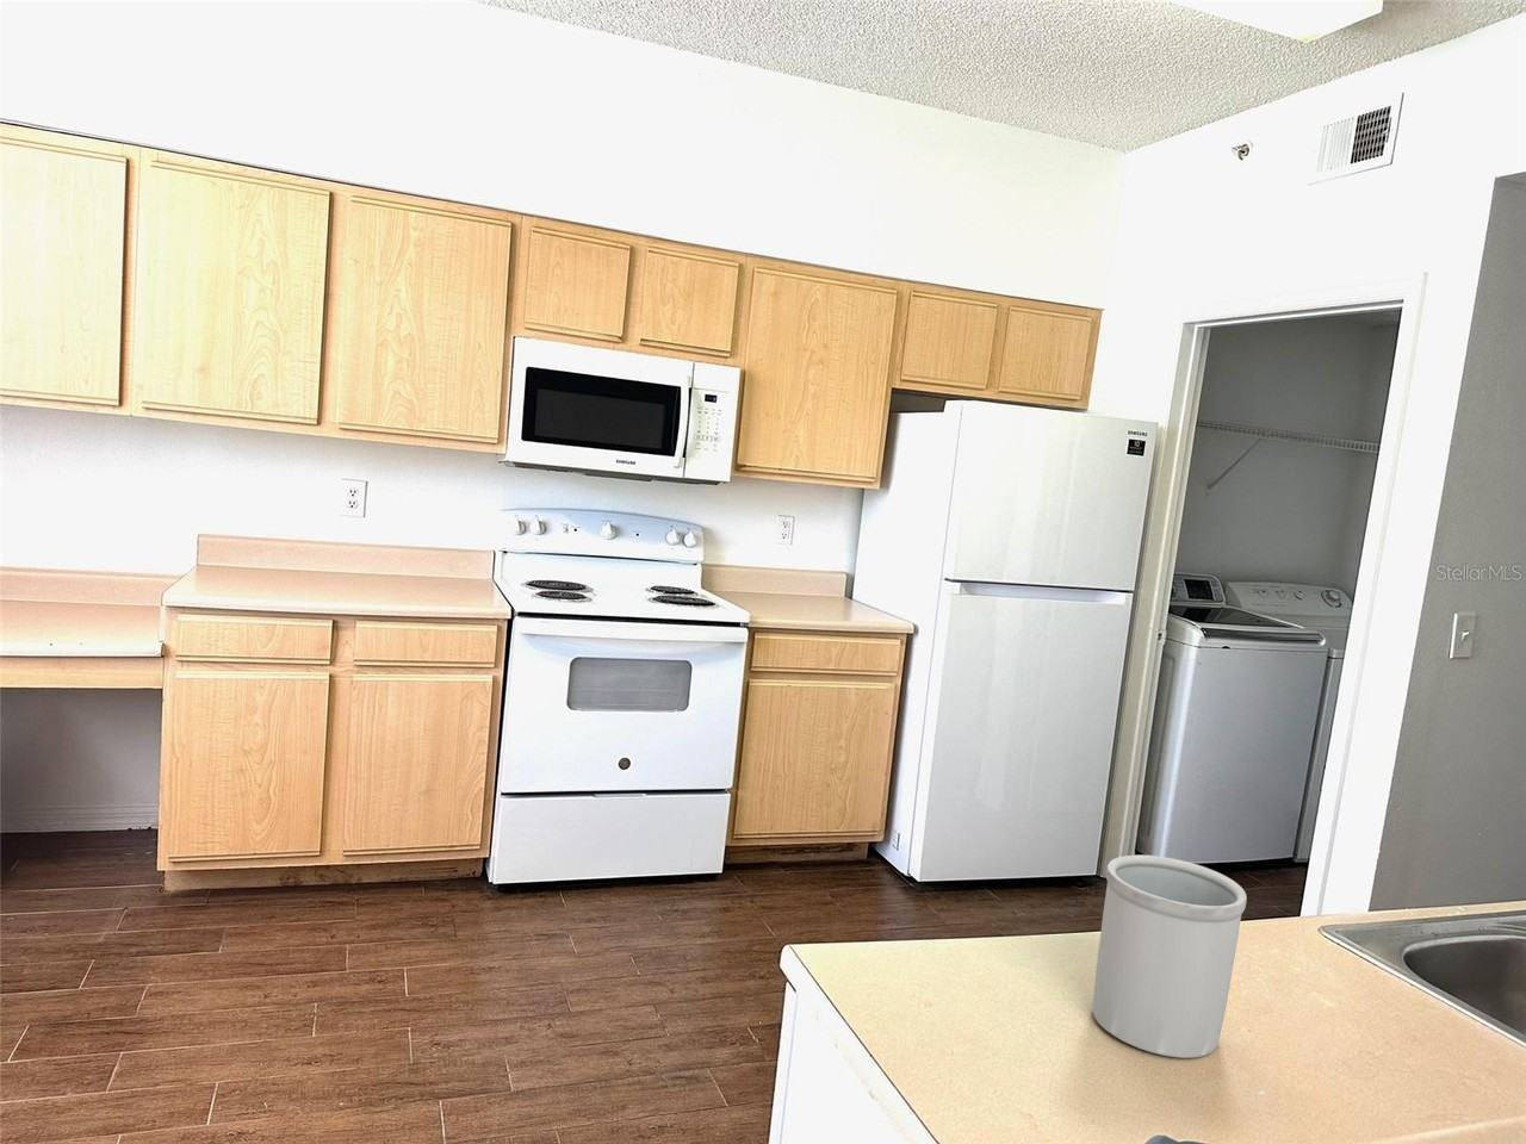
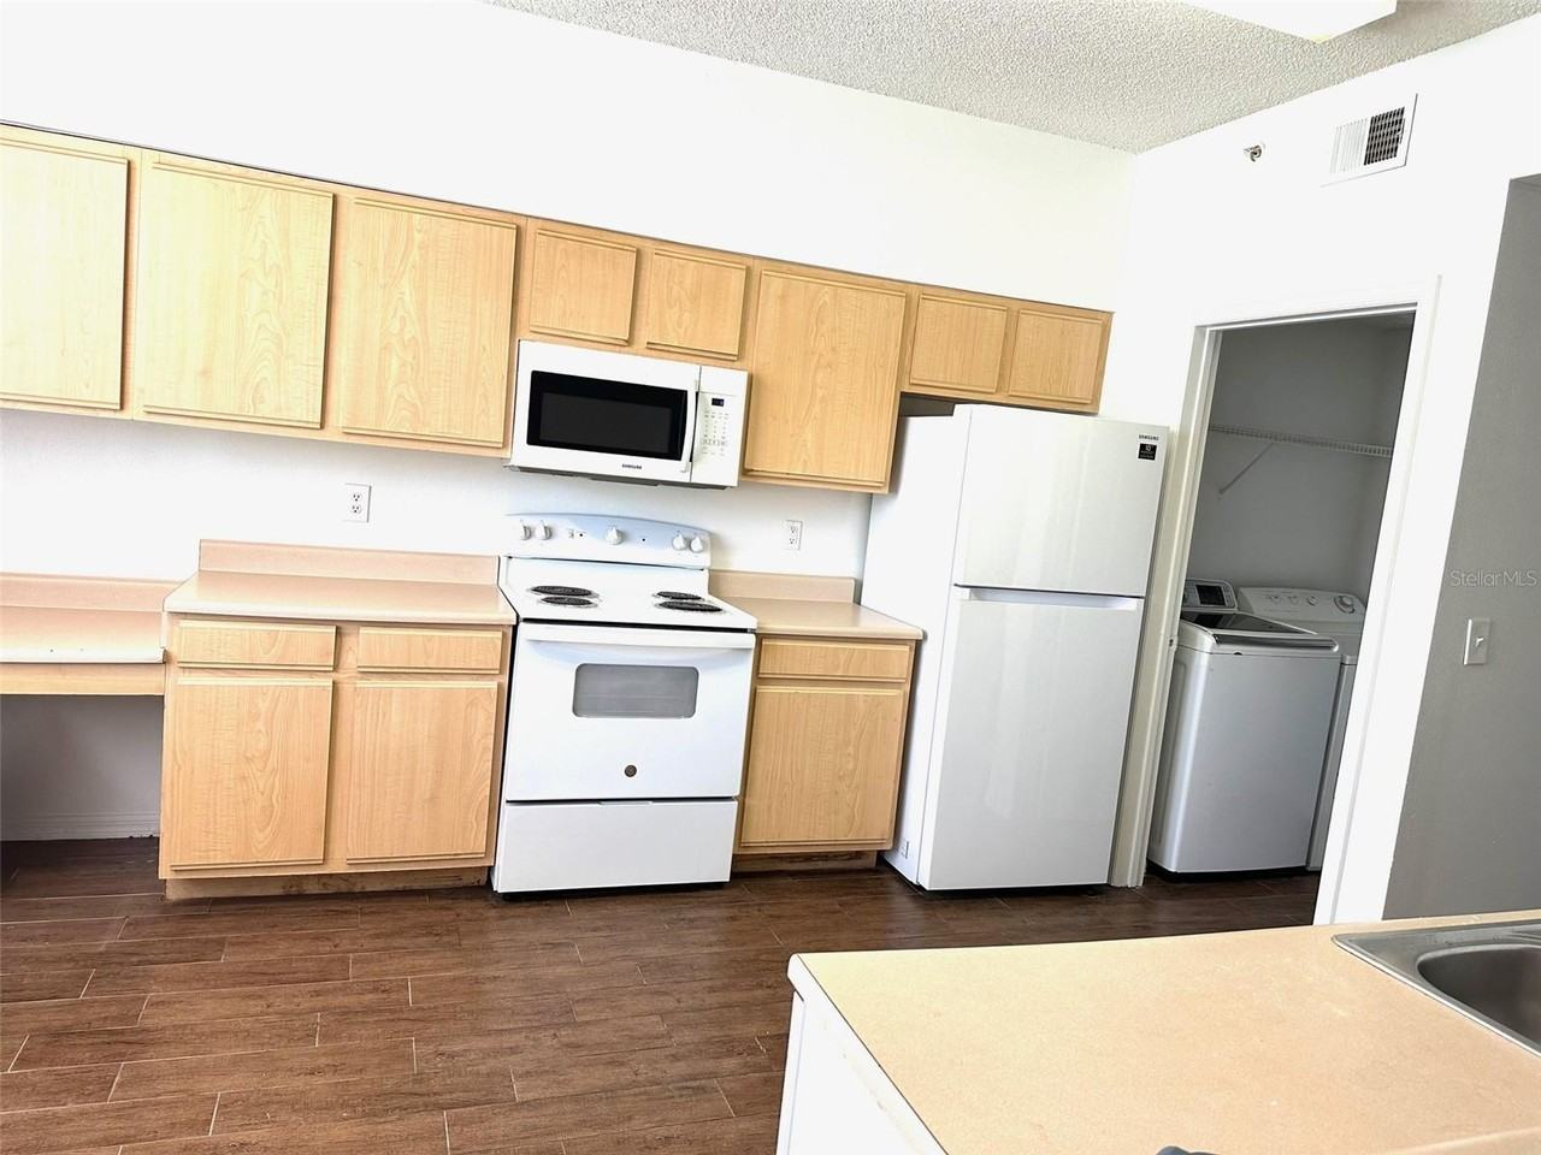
- utensil holder [1091,854,1248,1060]
